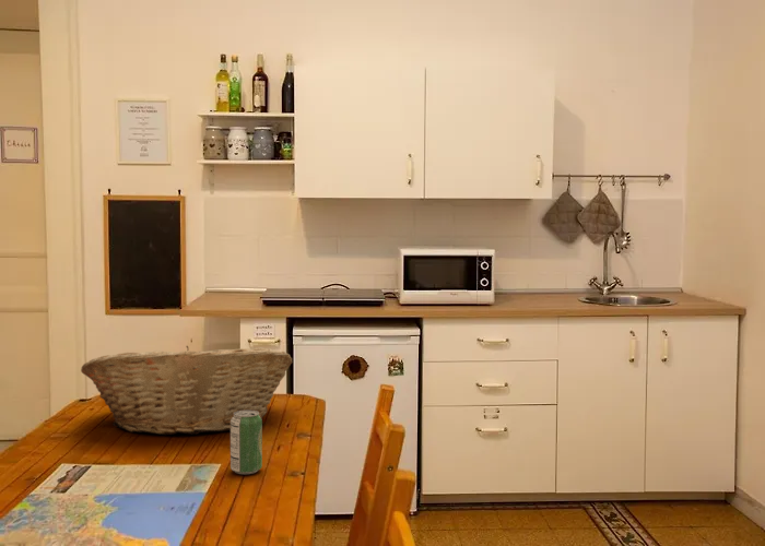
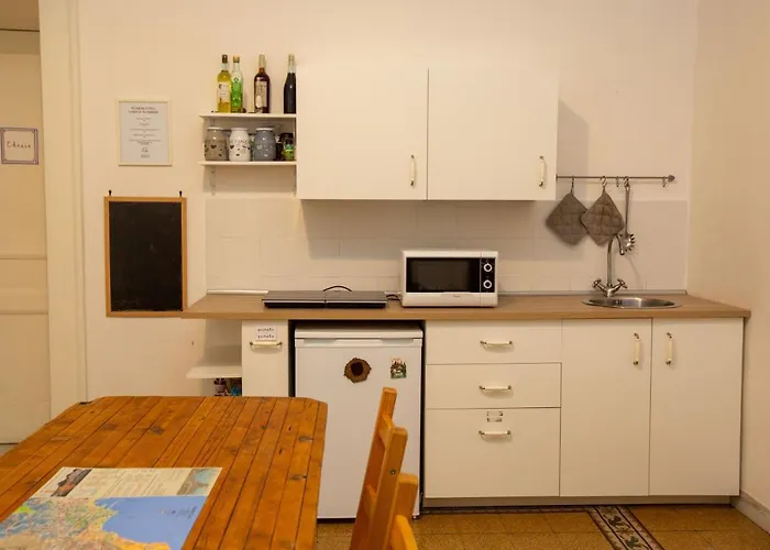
- fruit basket [80,345,293,436]
- beverage can [229,410,263,475]
